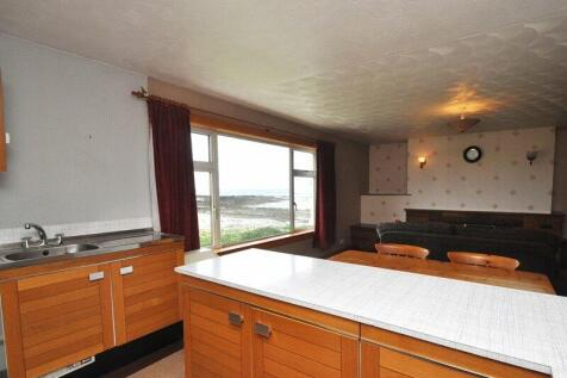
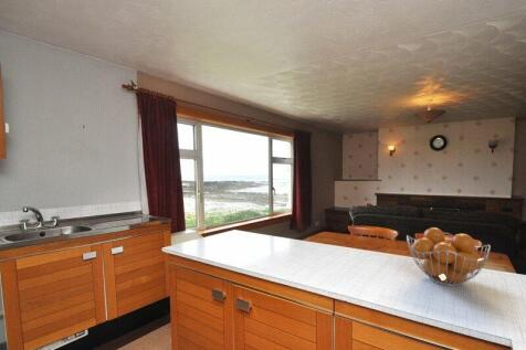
+ fruit basket [406,226,492,287]
